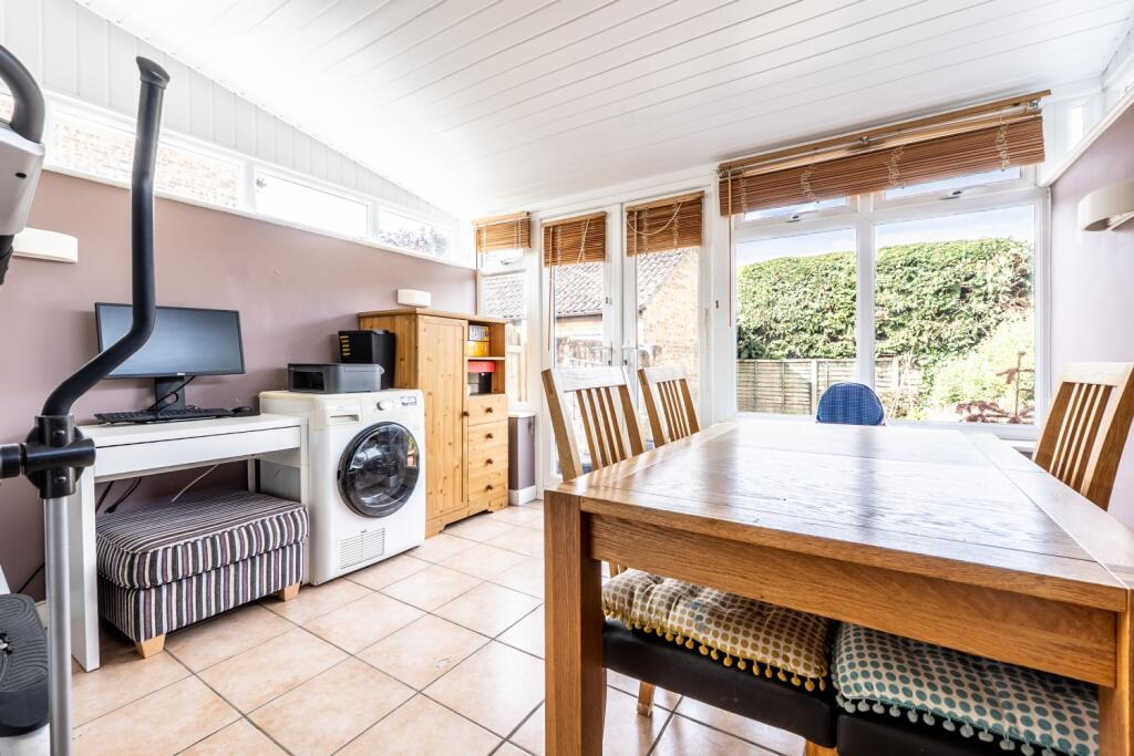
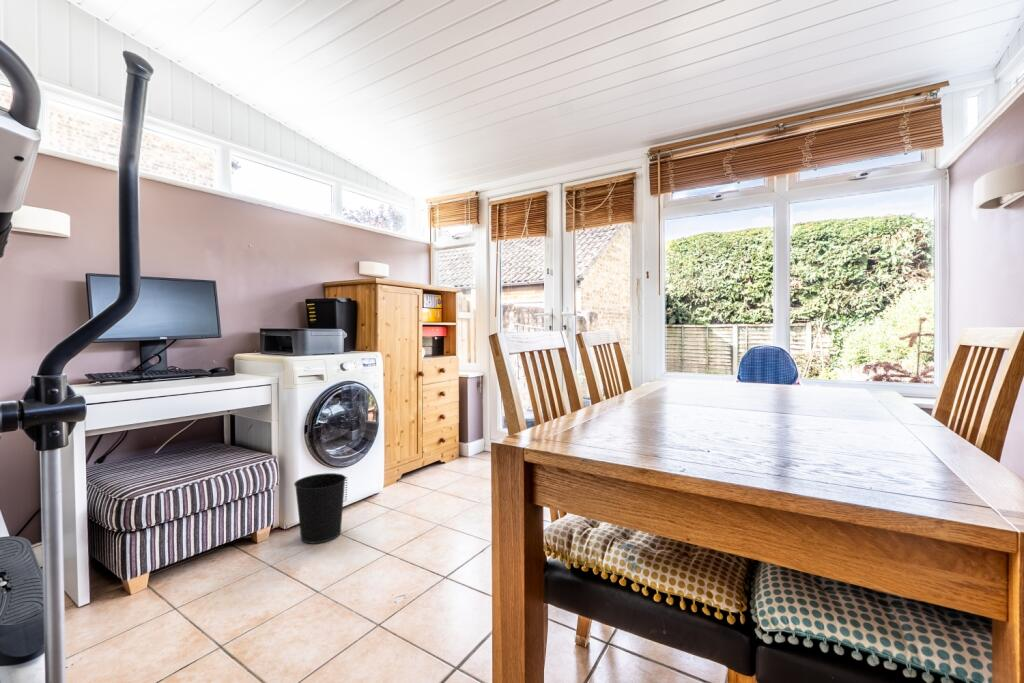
+ wastebasket [293,472,347,545]
